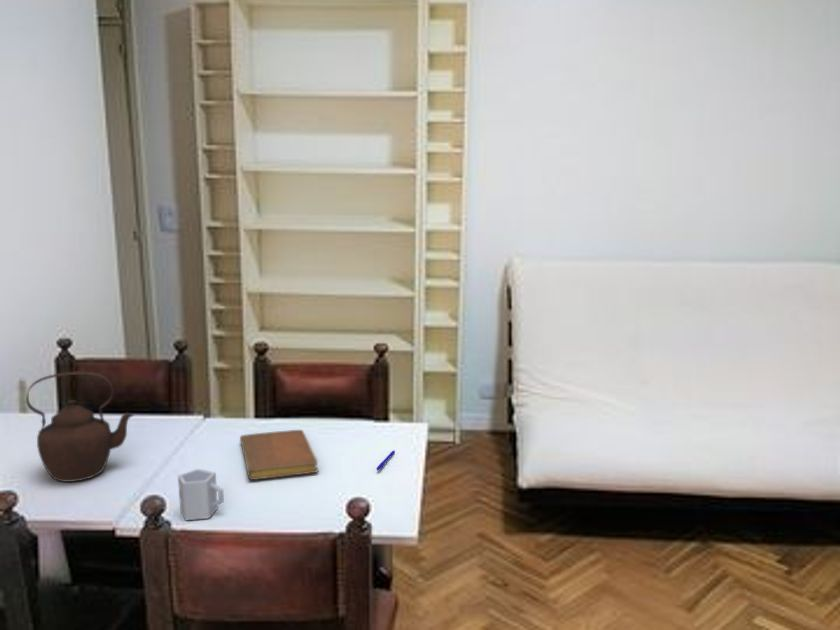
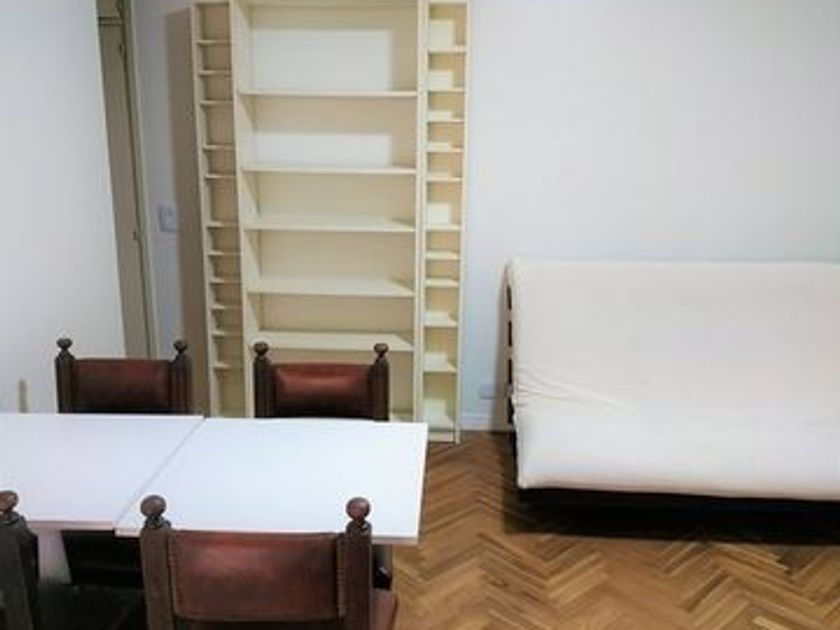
- notebook [239,429,319,481]
- pen [375,450,396,471]
- cup [177,468,225,521]
- teapot [25,371,136,483]
